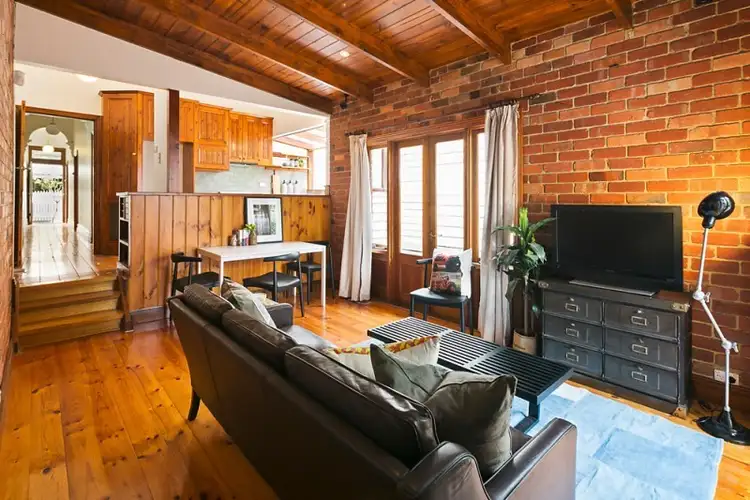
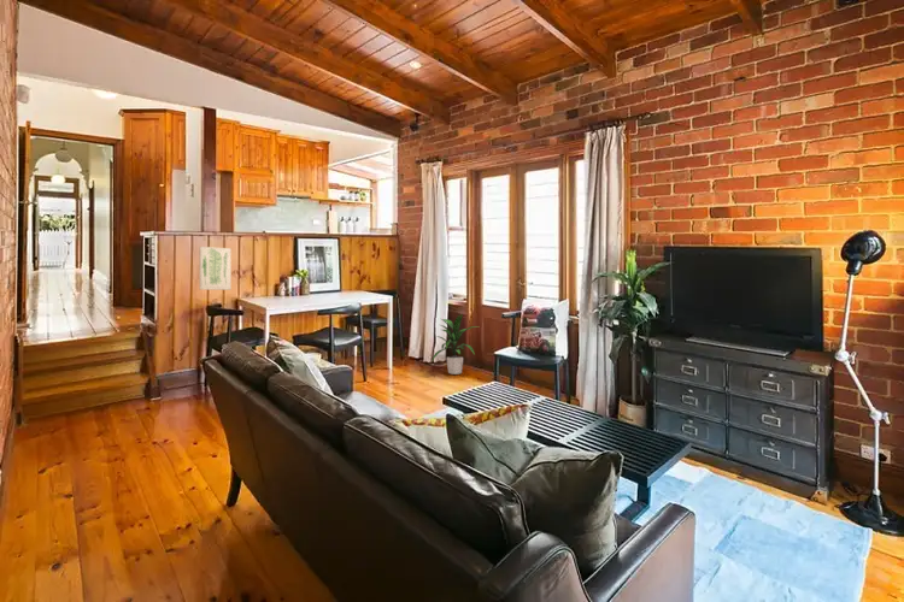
+ indoor plant [432,312,479,376]
+ wall art [198,246,233,291]
